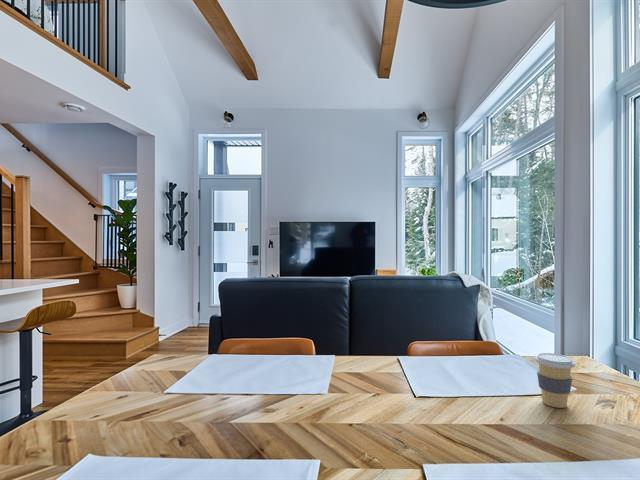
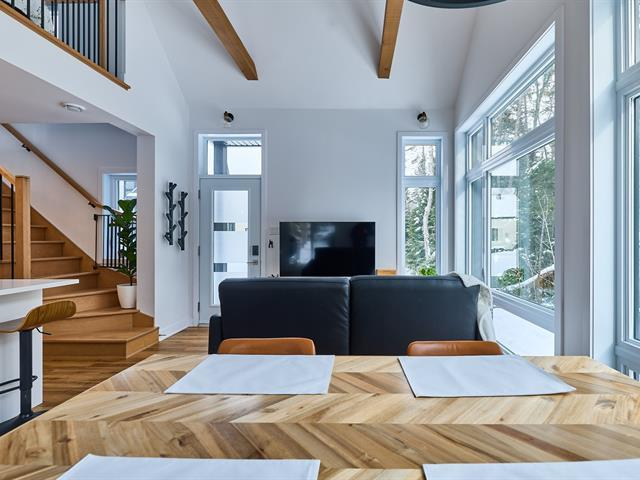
- coffee cup [534,352,576,409]
